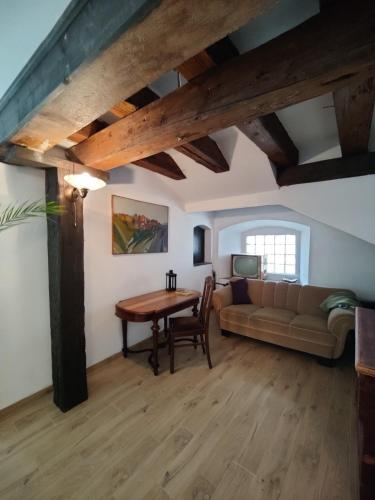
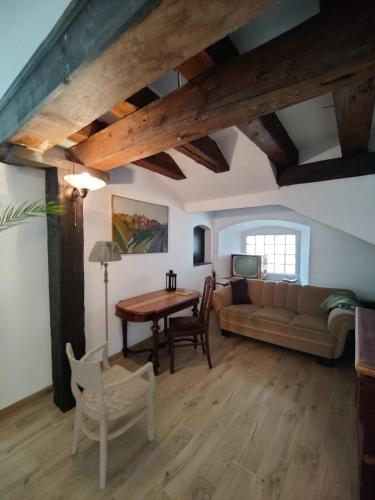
+ floor lamp [87,240,123,374]
+ armchair [65,340,157,490]
